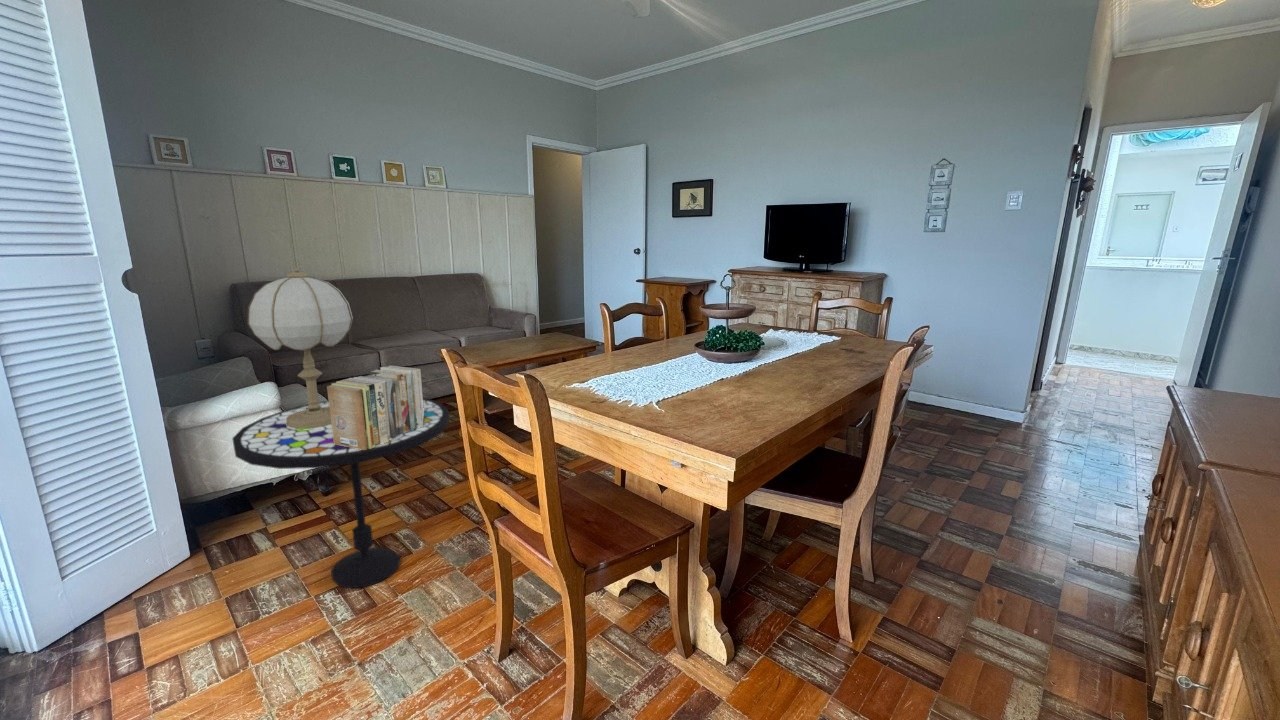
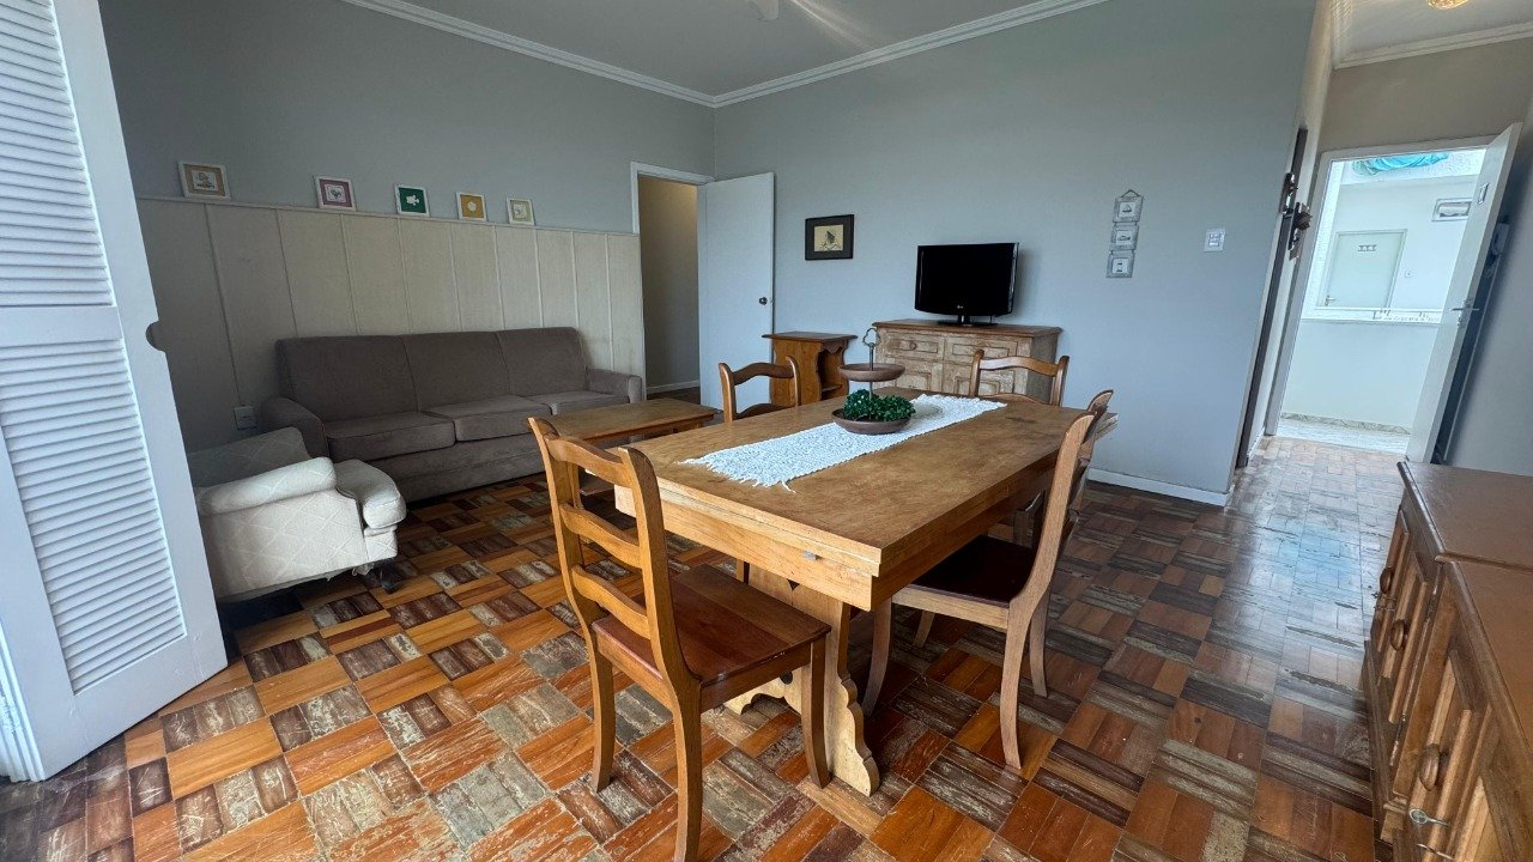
- table lamp [247,267,354,429]
- side table [231,397,450,589]
- books [326,365,425,450]
